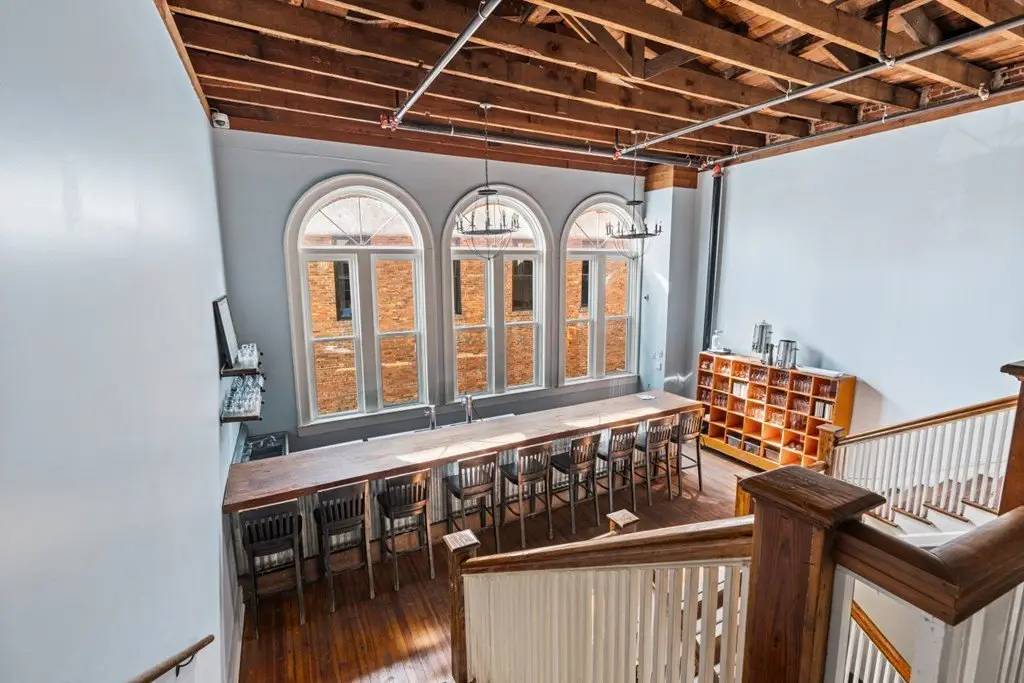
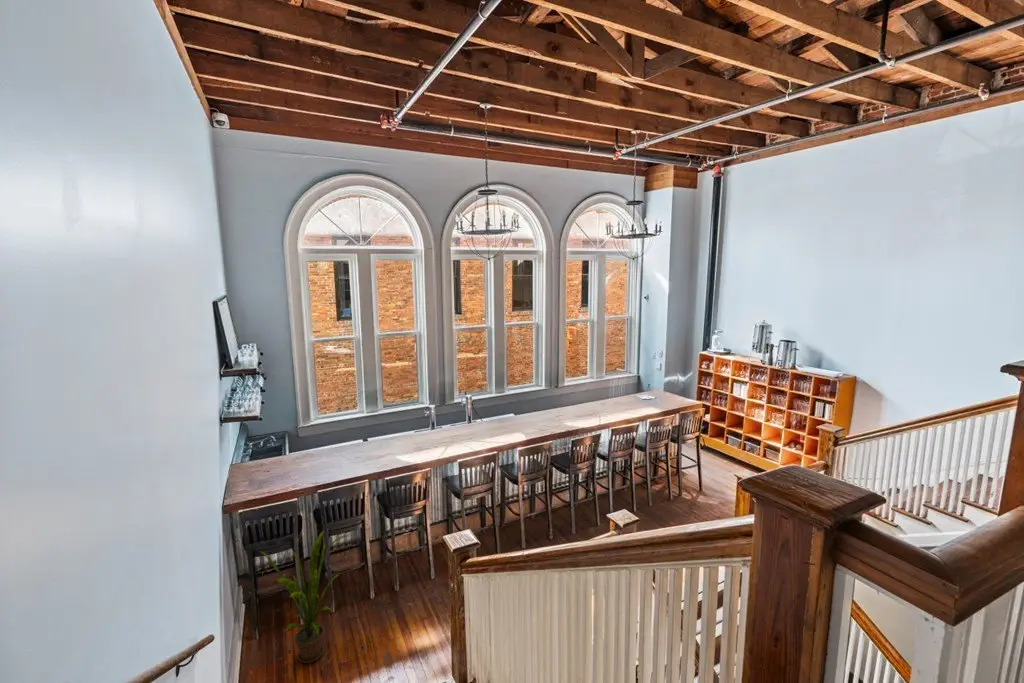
+ house plant [258,530,347,664]
